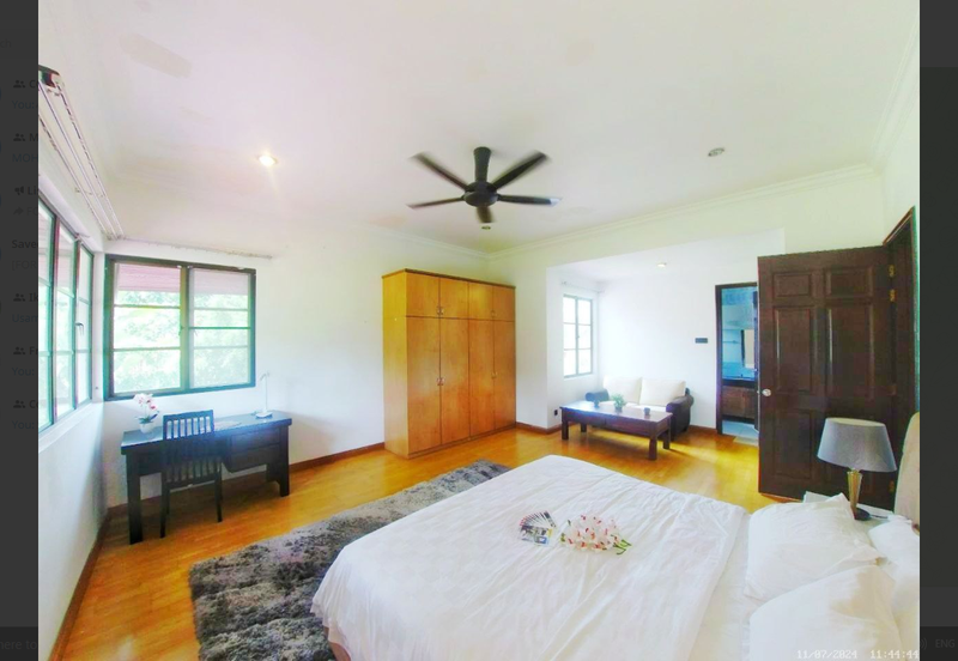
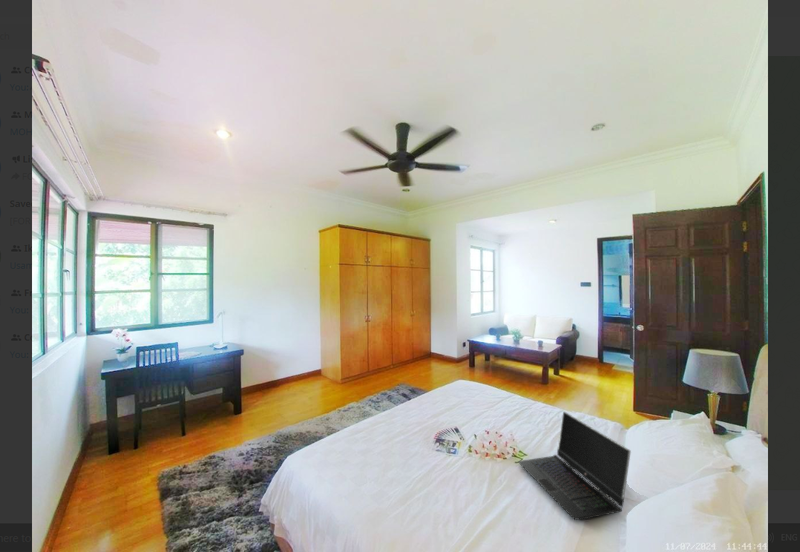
+ laptop computer [517,411,632,521]
